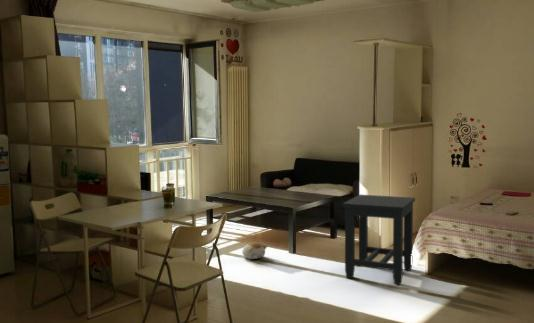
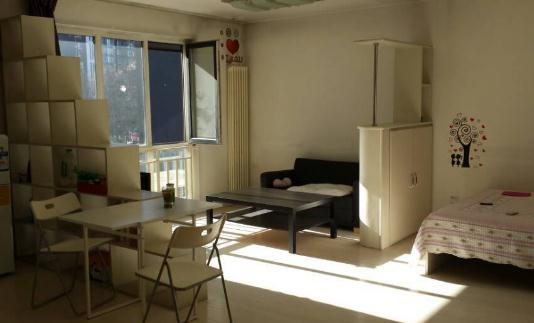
- side table [342,194,416,285]
- plush toy [241,242,268,260]
